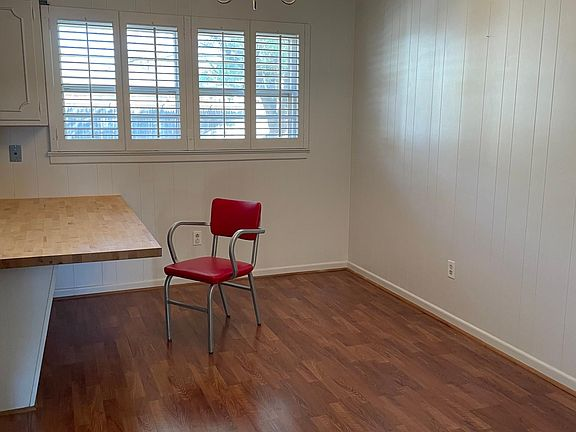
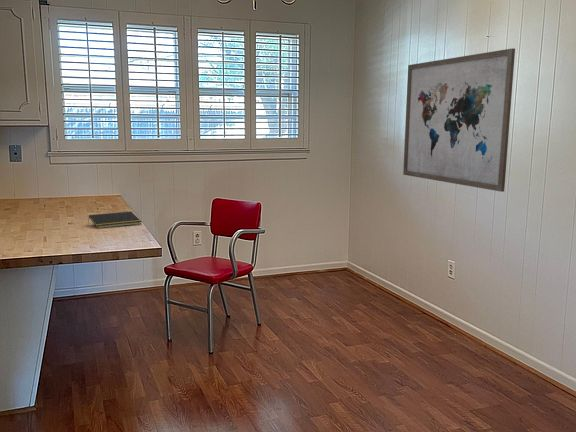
+ notepad [87,211,143,229]
+ wall art [402,47,516,193]
